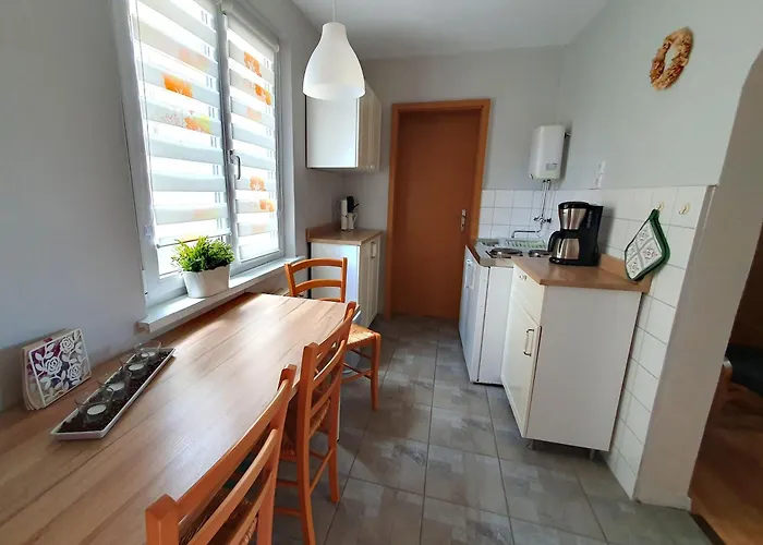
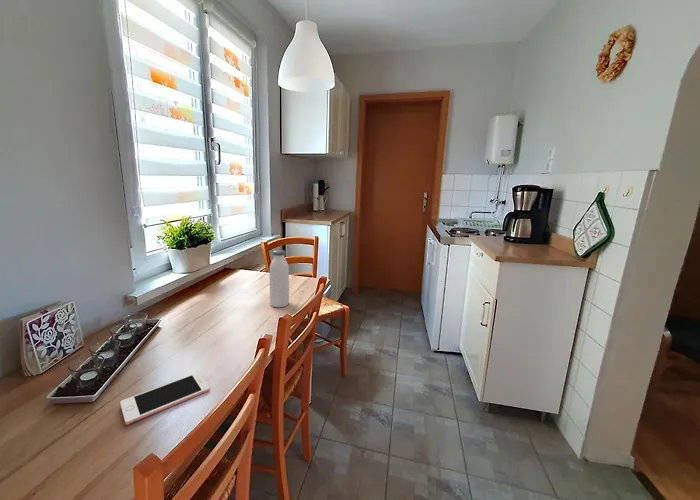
+ cell phone [119,372,211,425]
+ water bottle [269,249,290,308]
